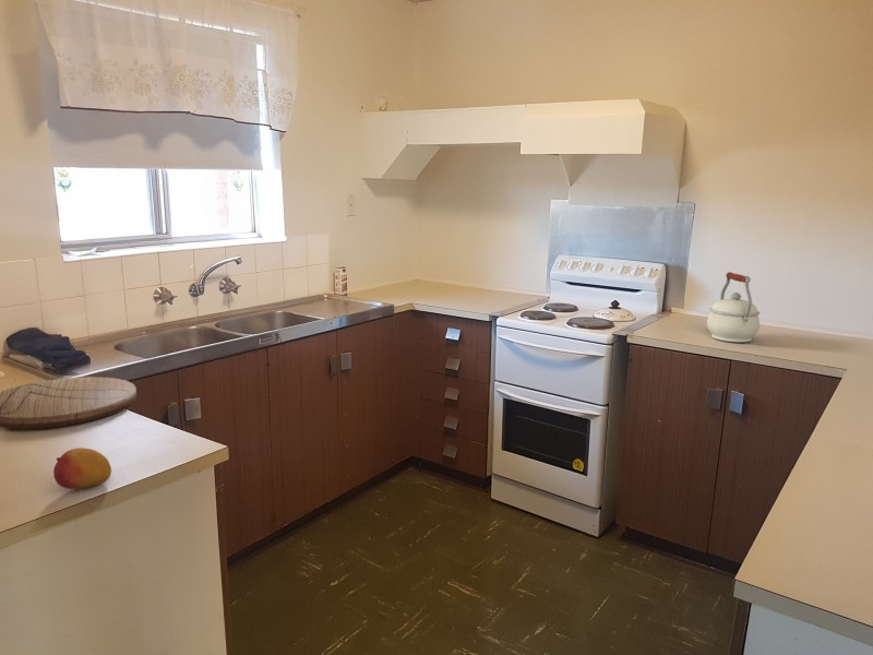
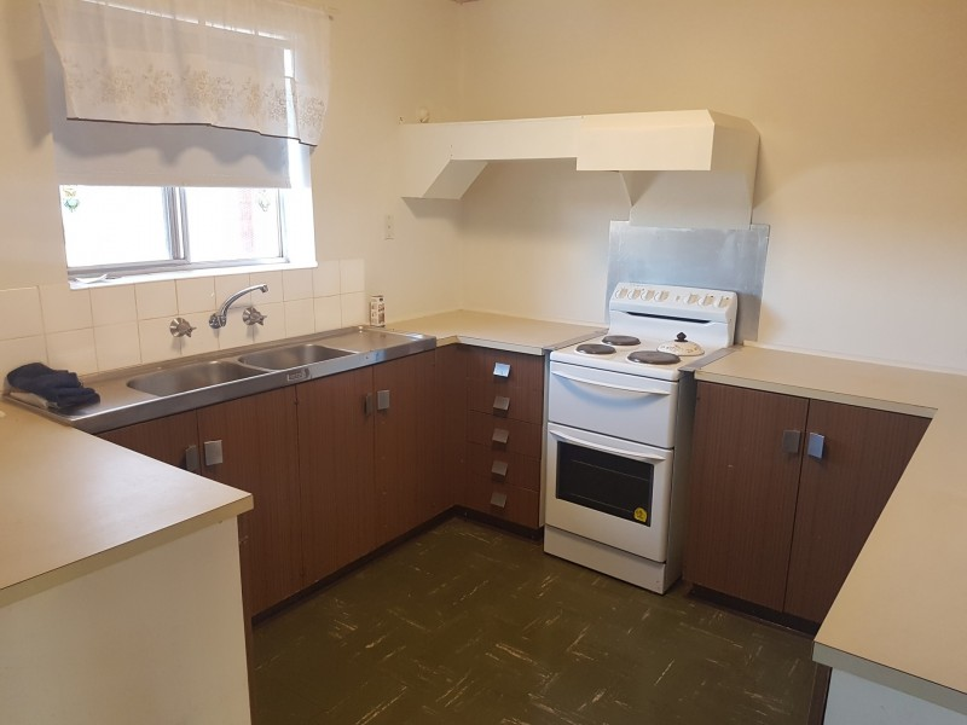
- cutting board [0,376,137,430]
- kettle [706,271,761,343]
- fruit [52,446,112,490]
